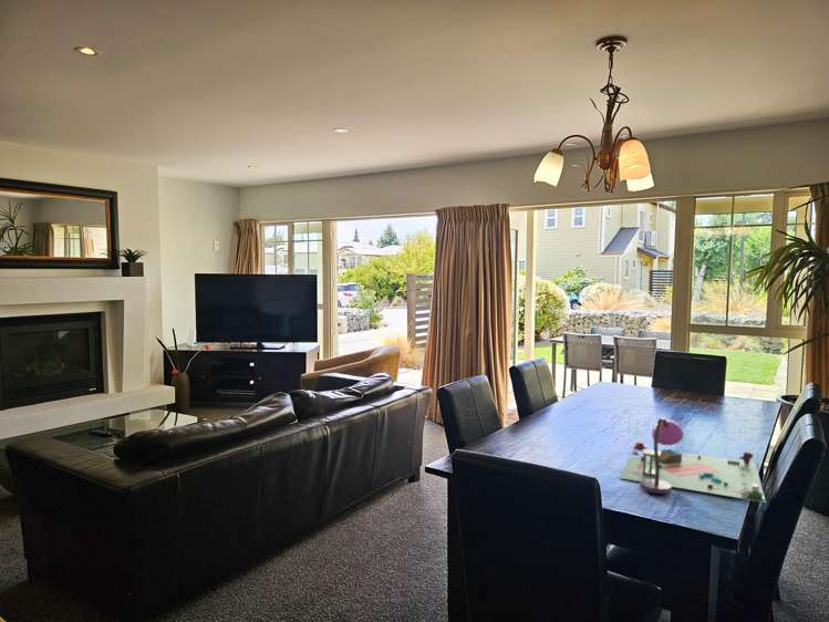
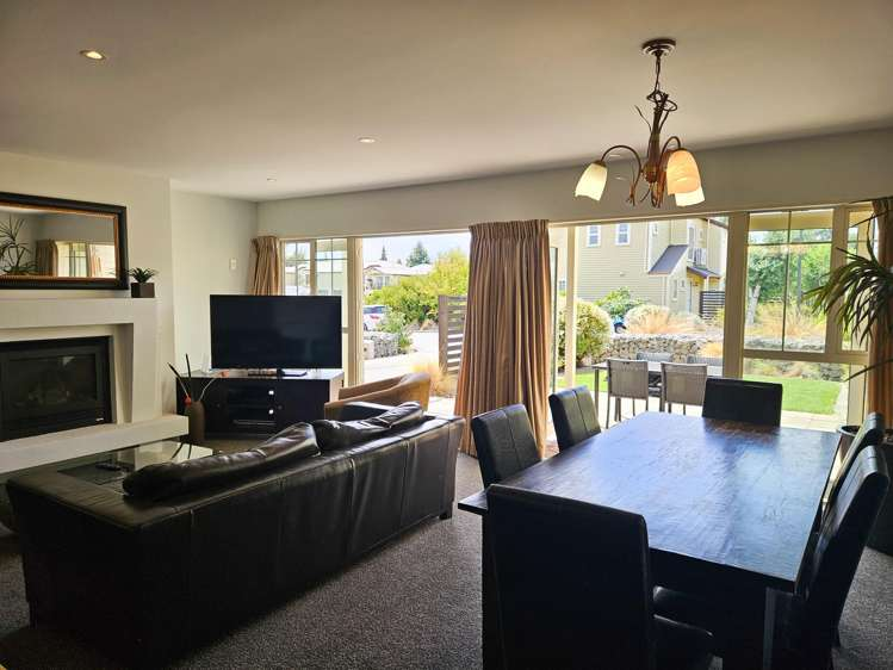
- gameboard [619,417,767,504]
